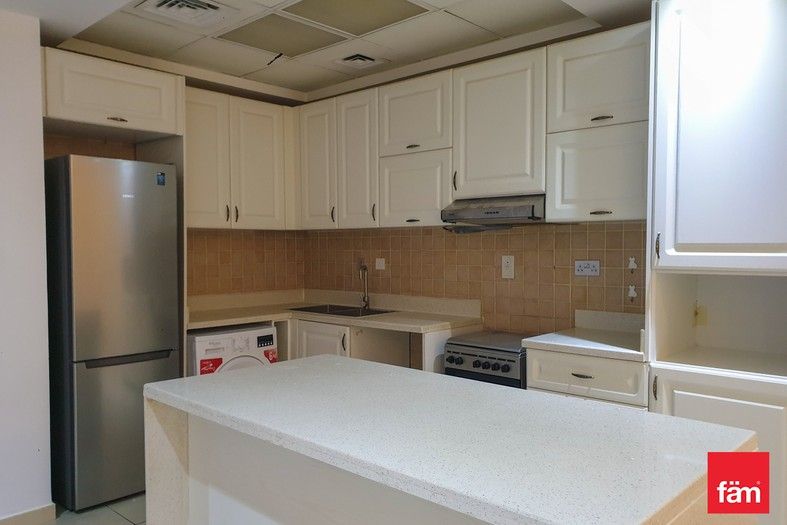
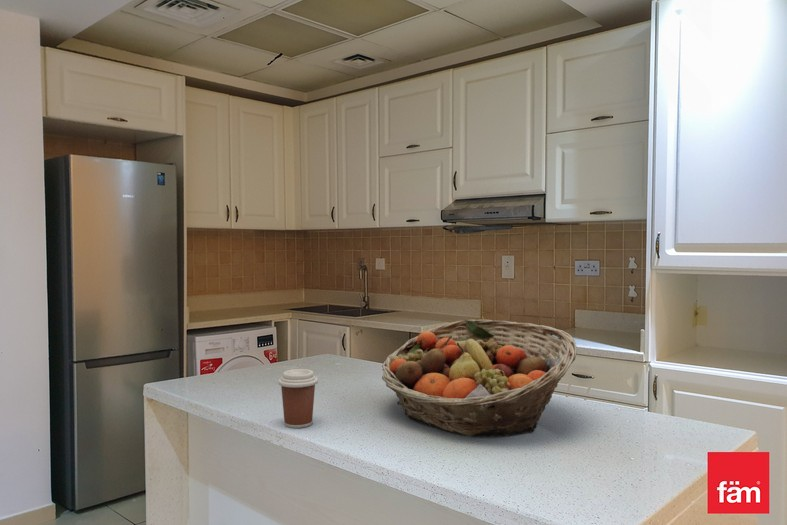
+ fruit basket [381,318,578,438]
+ coffee cup [277,368,319,429]
